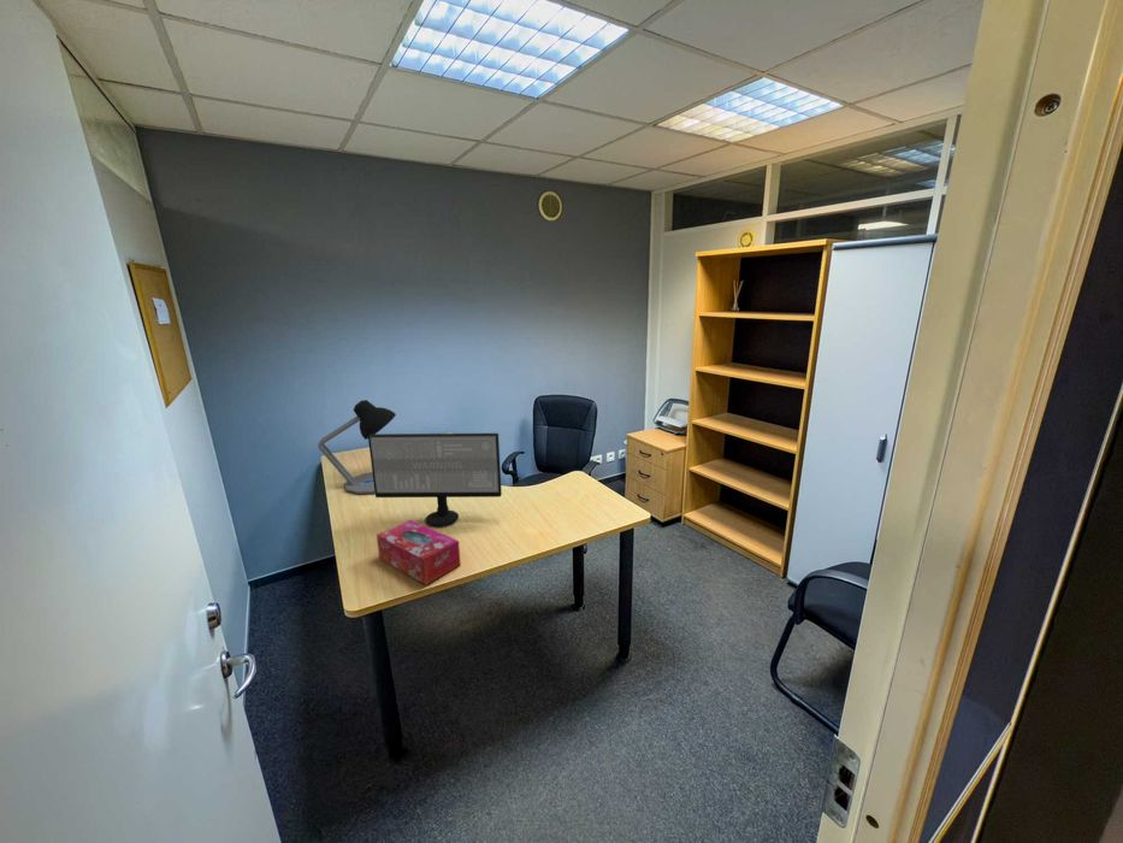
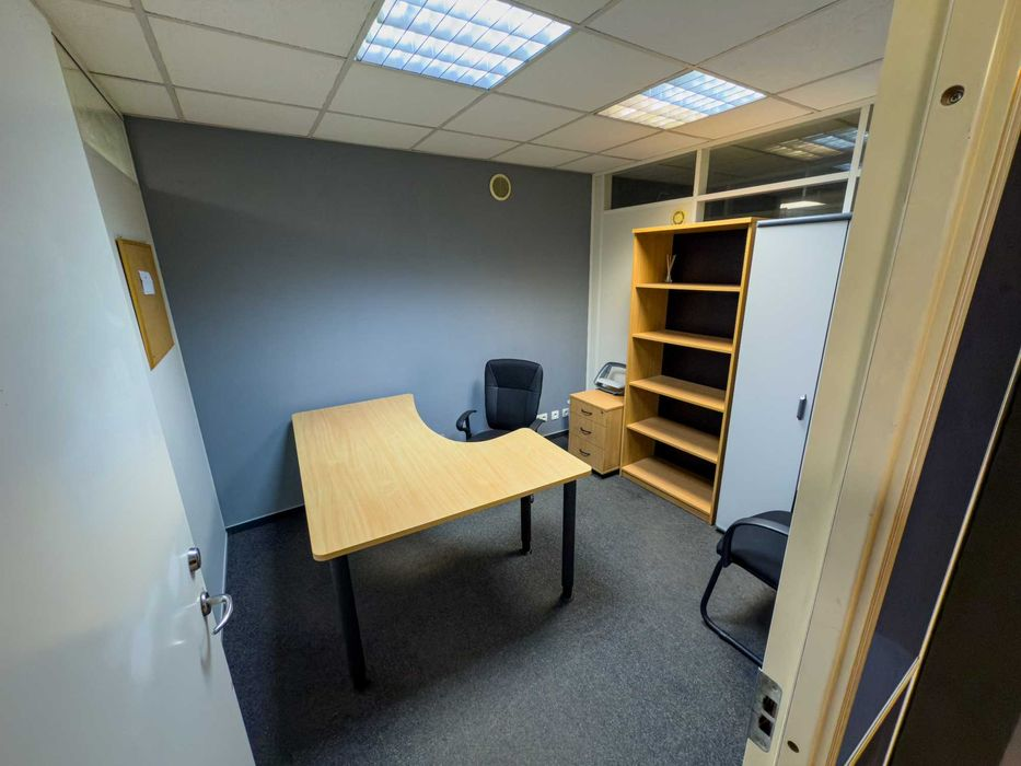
- computer monitor [367,432,503,527]
- desk lamp [317,399,397,495]
- tissue box [376,519,462,586]
